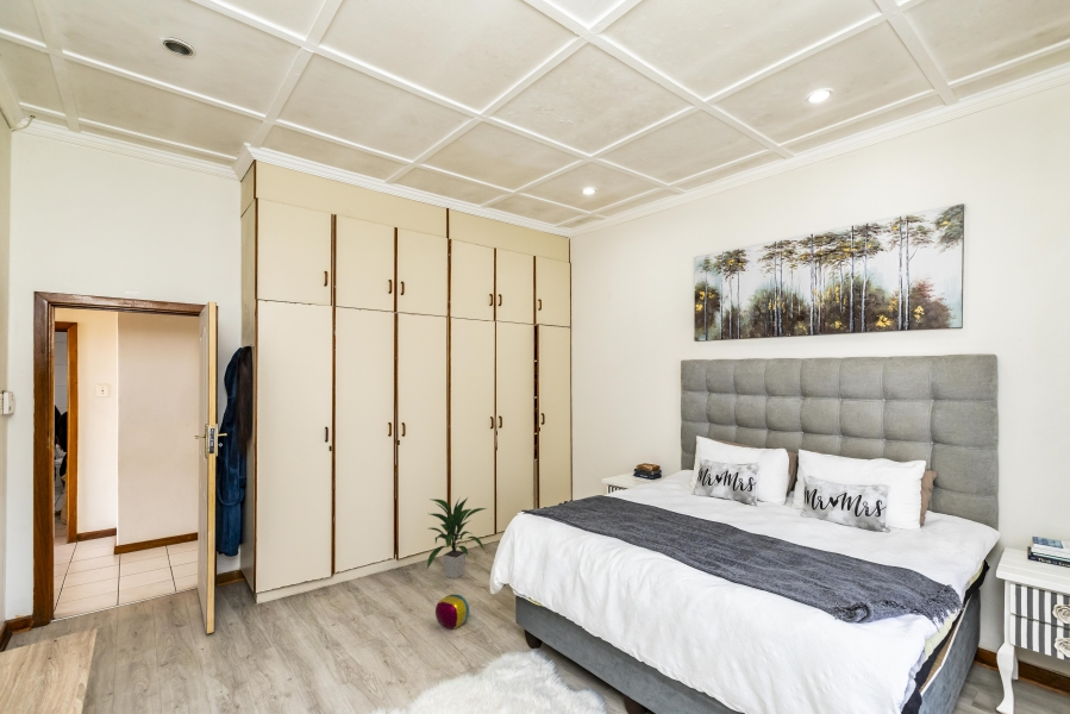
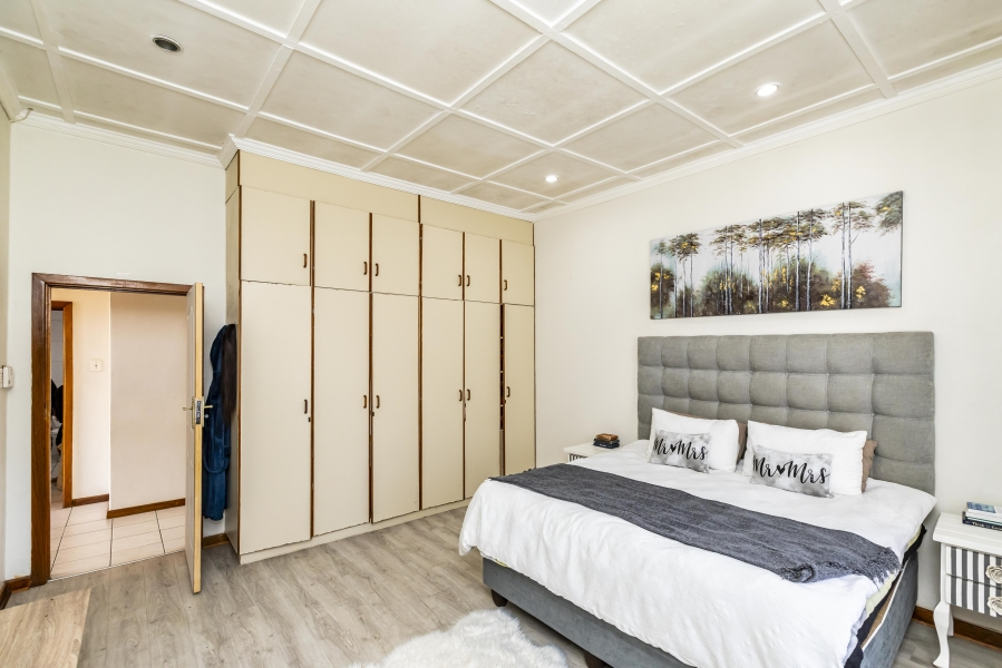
- indoor plant [426,496,488,580]
- ball [434,594,470,631]
